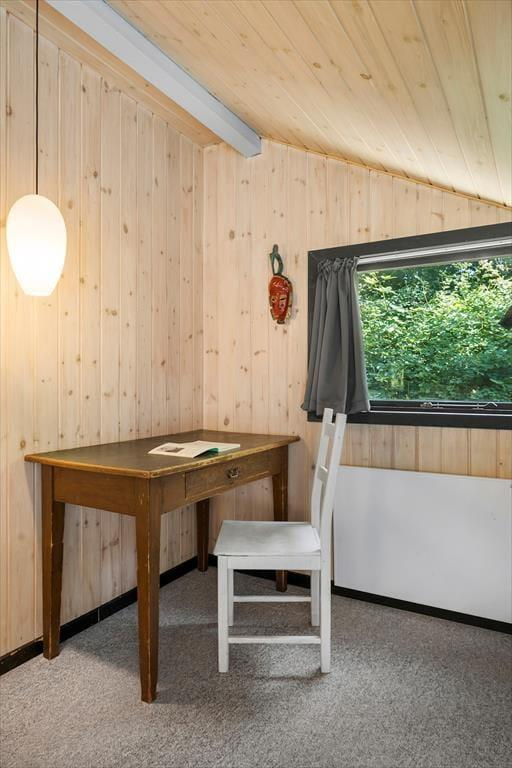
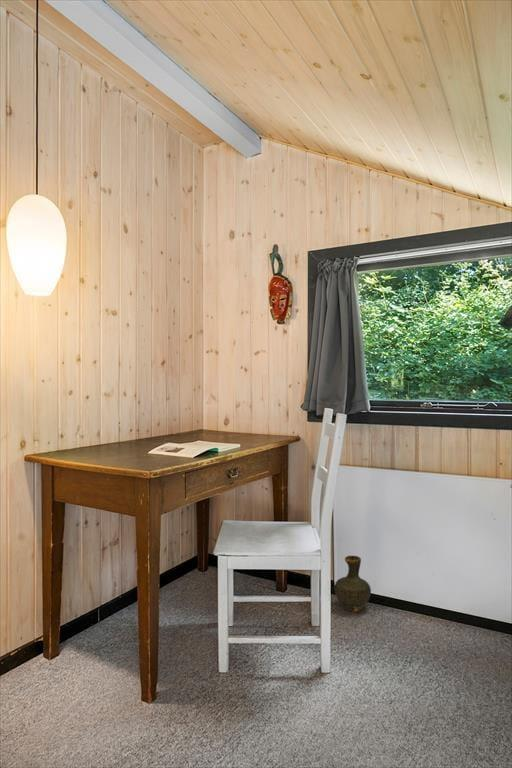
+ ceramic jug [333,555,372,613]
